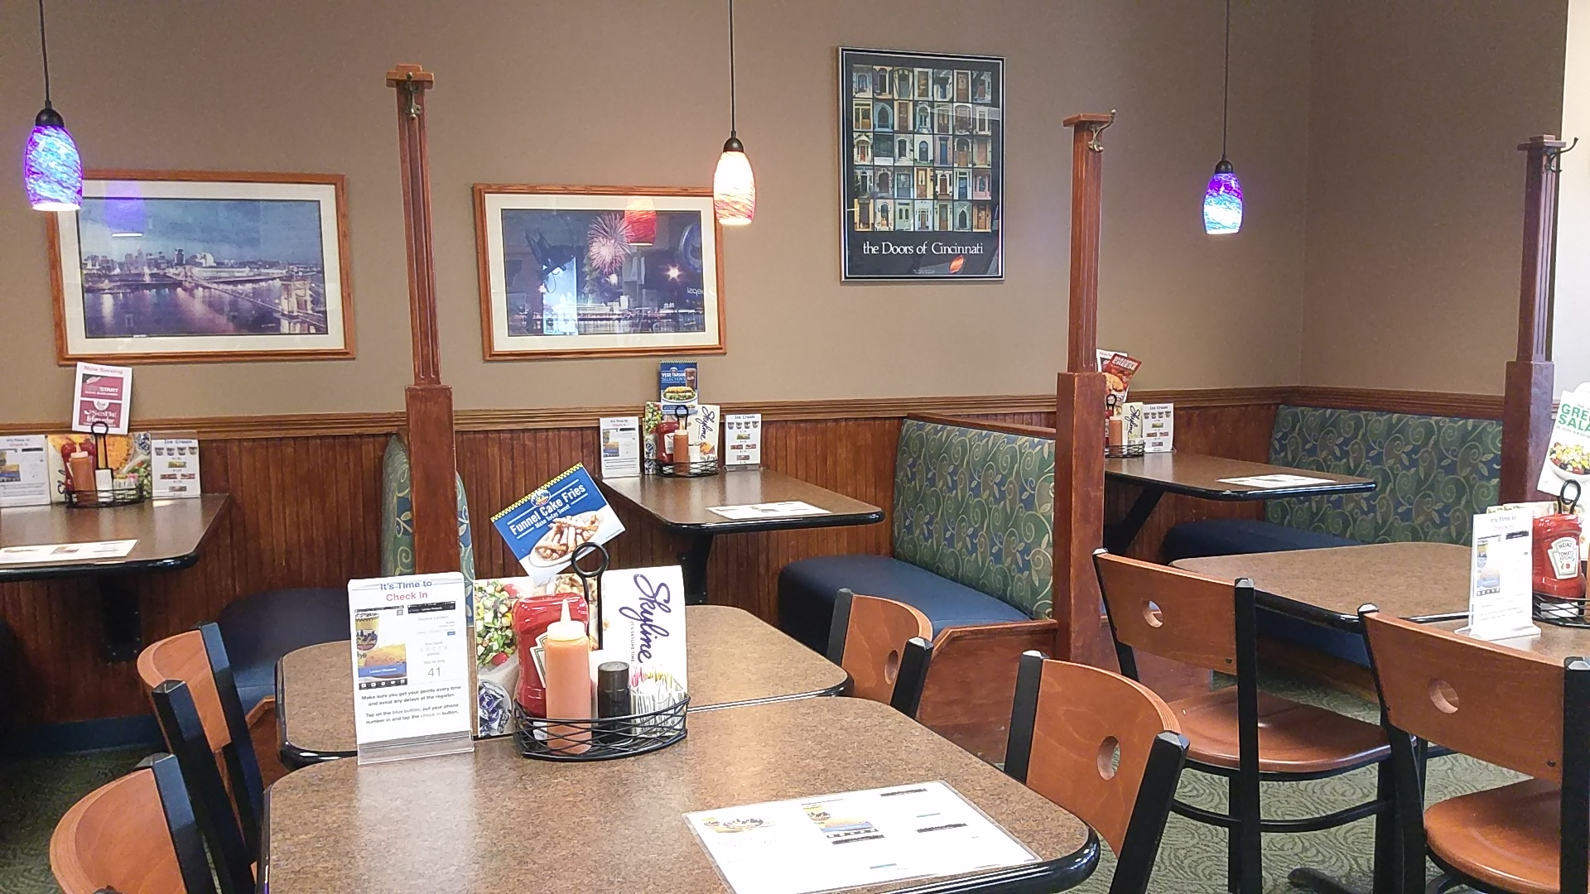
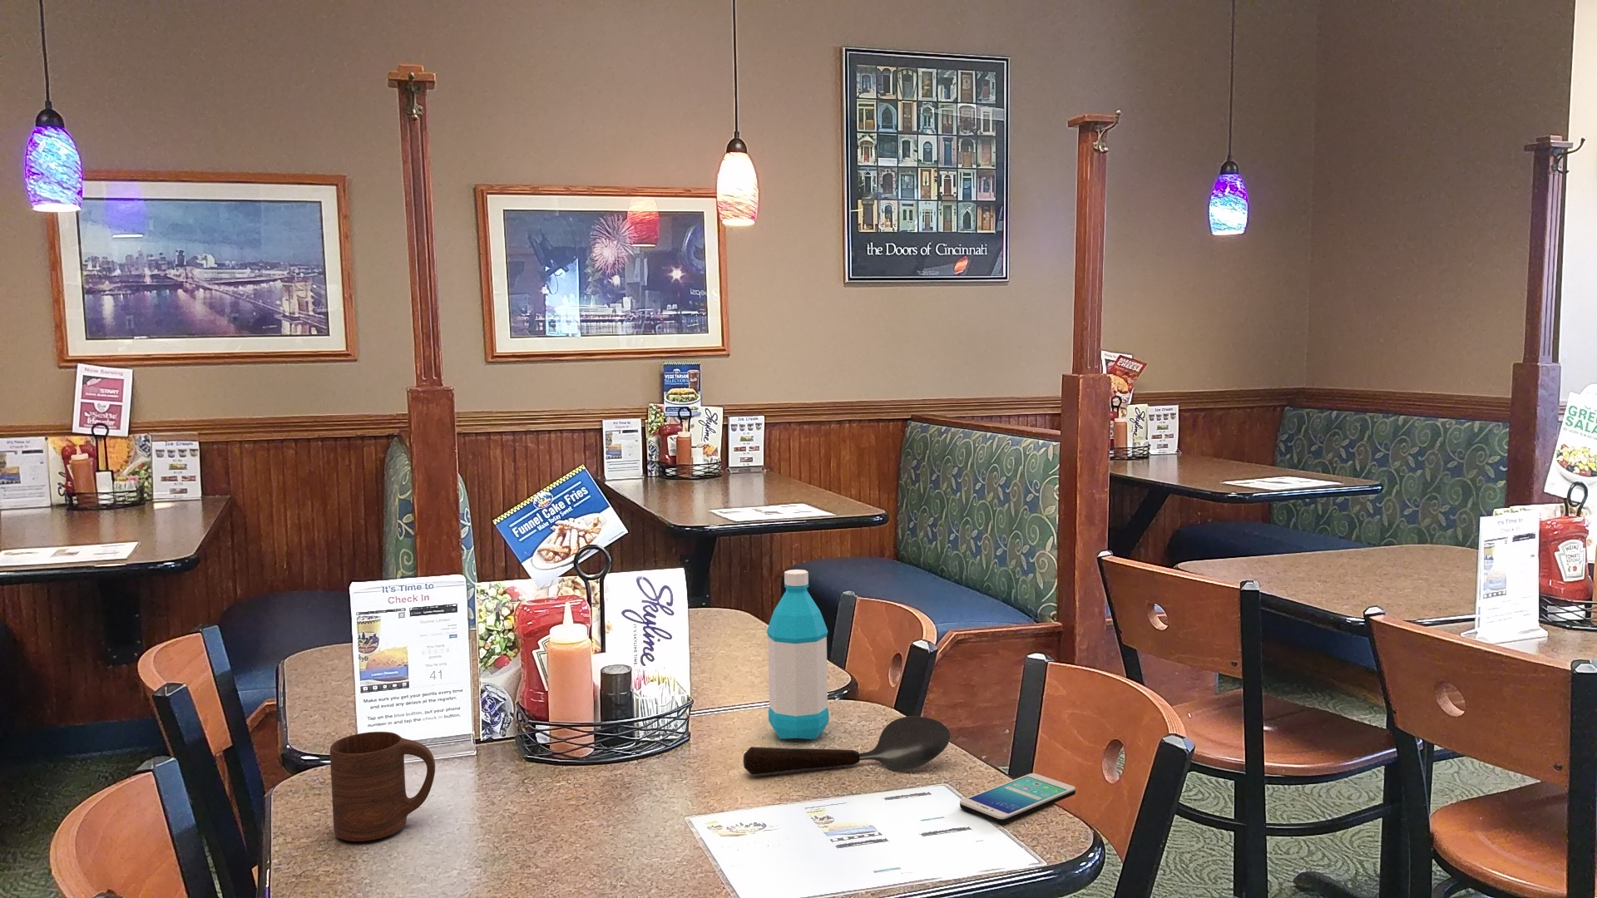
+ cup [329,731,435,842]
+ smartphone [959,772,1076,825]
+ spoon [743,715,952,776]
+ water bottle [766,569,829,740]
